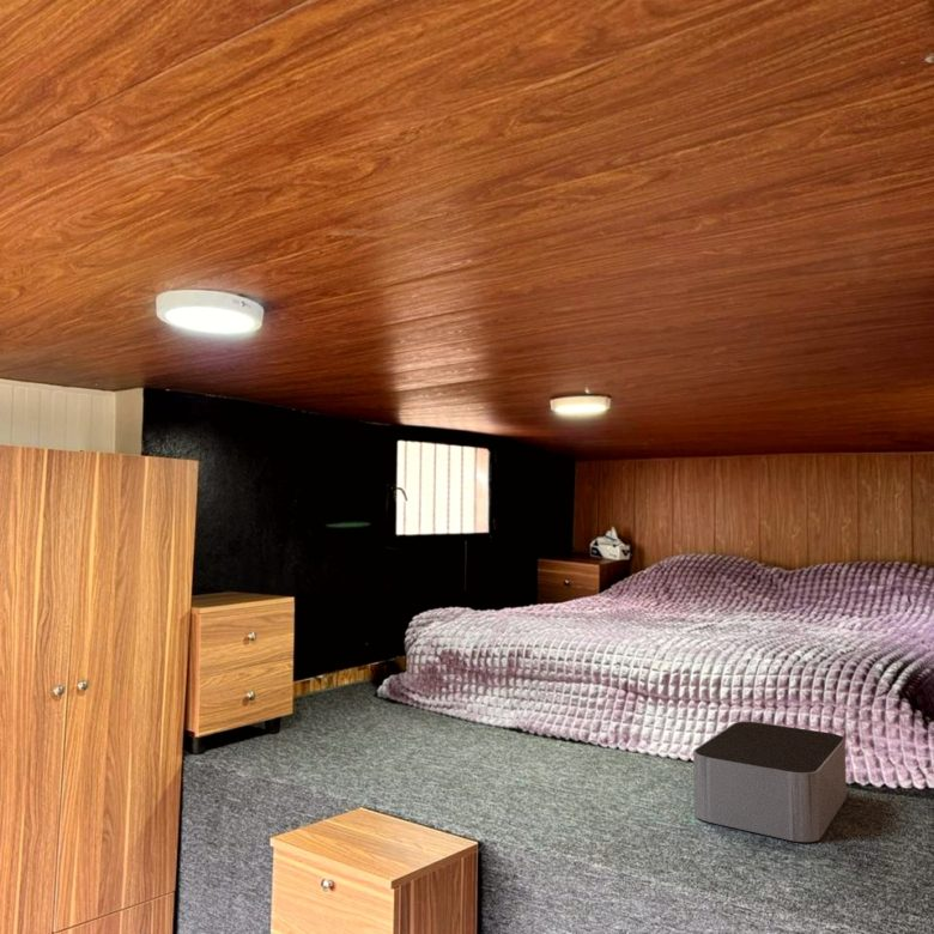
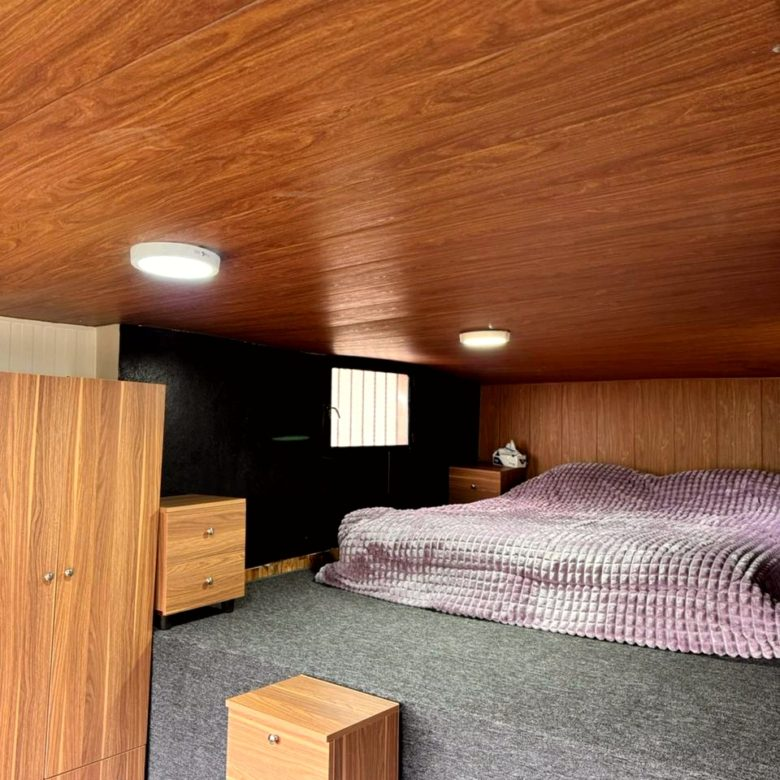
- storage bin [692,721,848,843]
